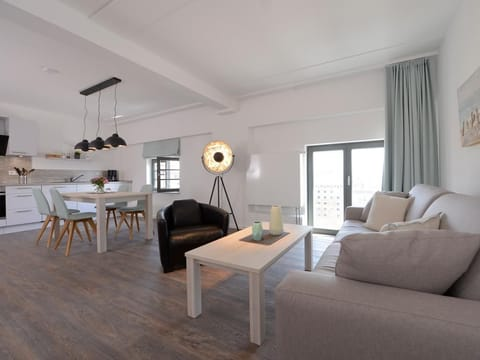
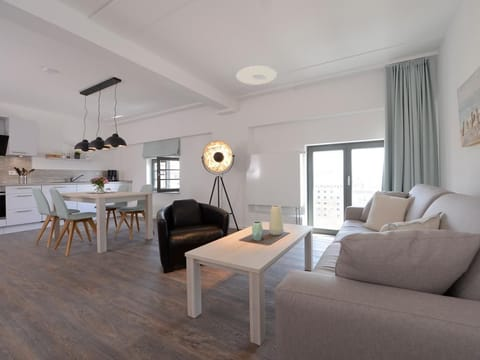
+ ceiling light [236,65,278,85]
